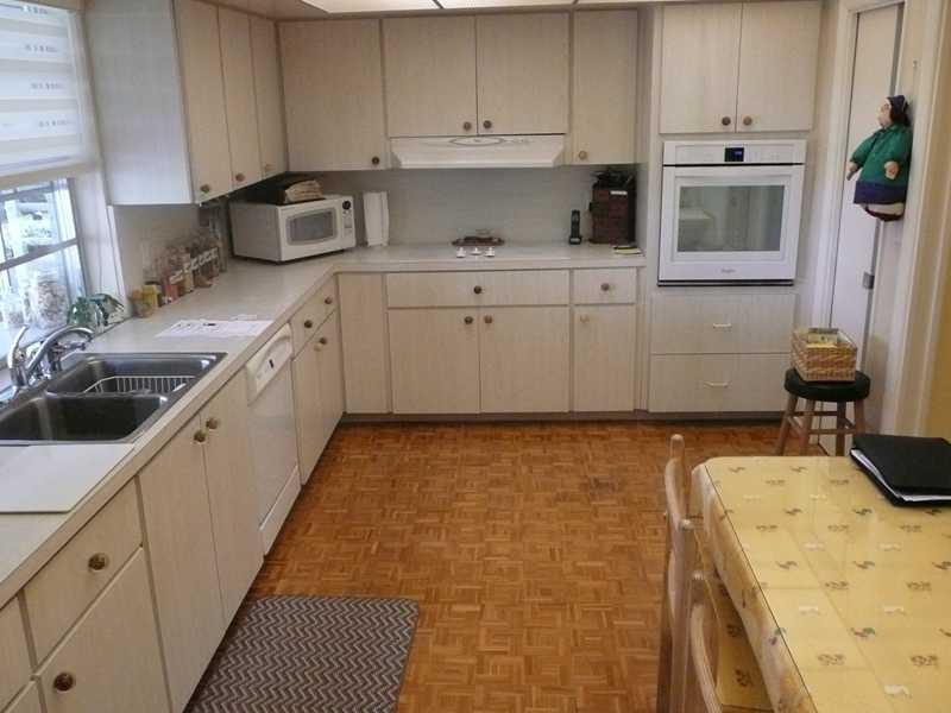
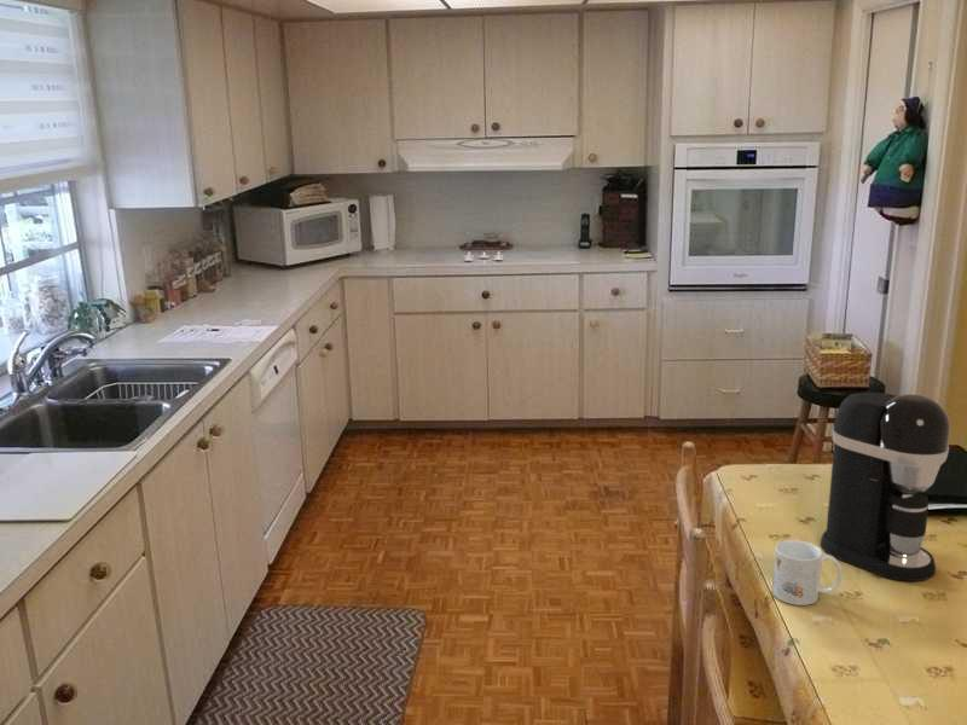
+ mug [771,539,844,607]
+ coffee maker [820,392,951,582]
